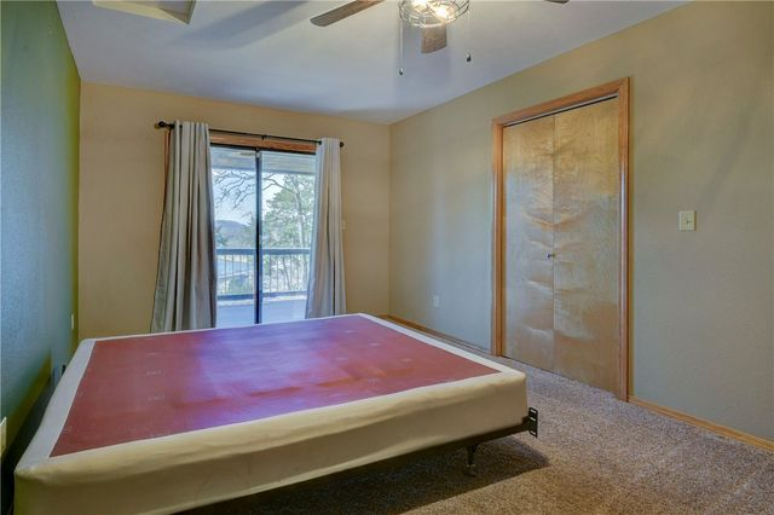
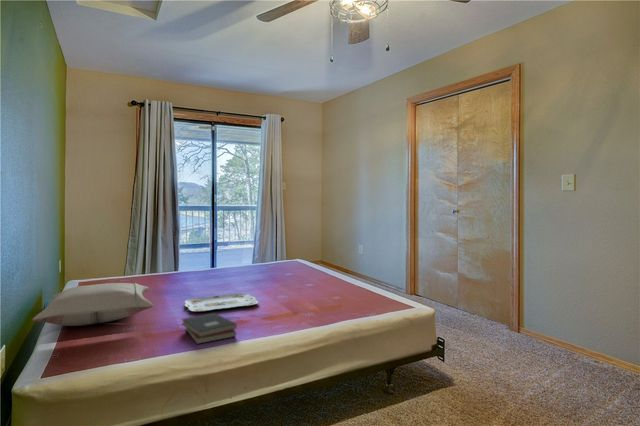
+ pillow [32,282,154,327]
+ hardback book [180,312,238,345]
+ serving tray [183,292,259,313]
